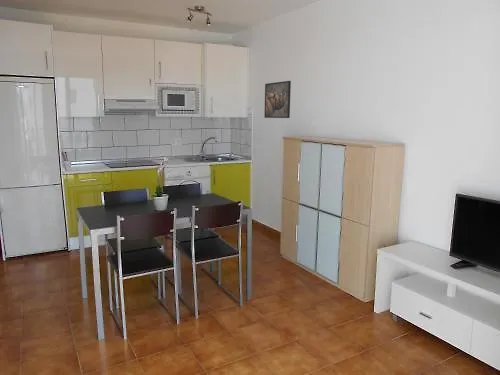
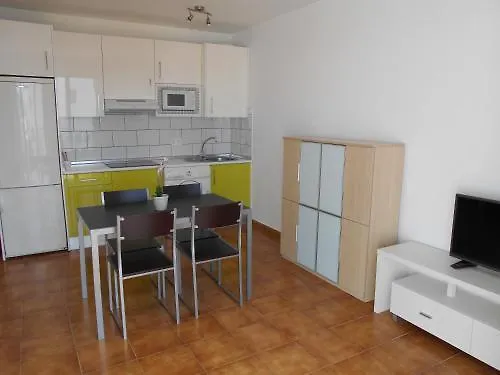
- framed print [263,80,292,119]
